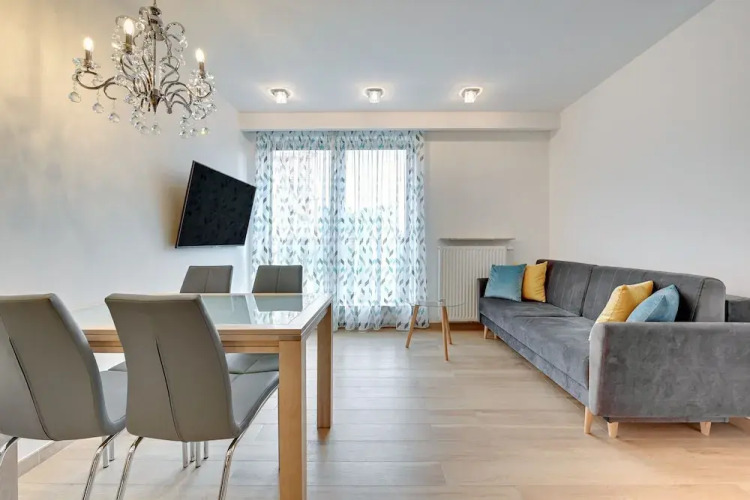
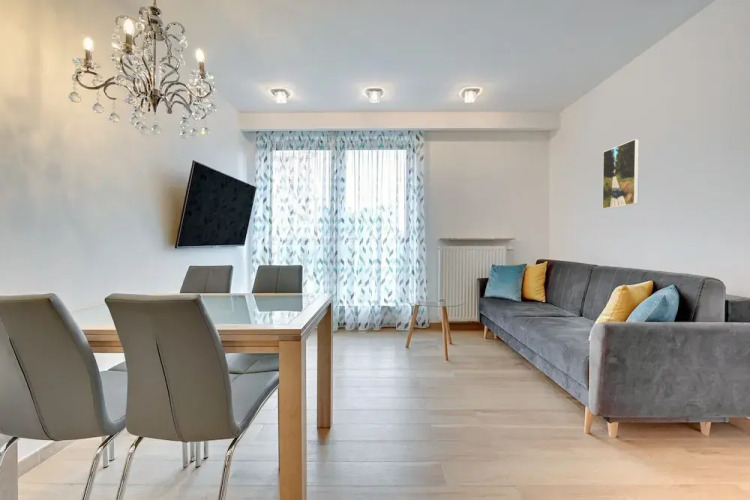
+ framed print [602,138,640,210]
